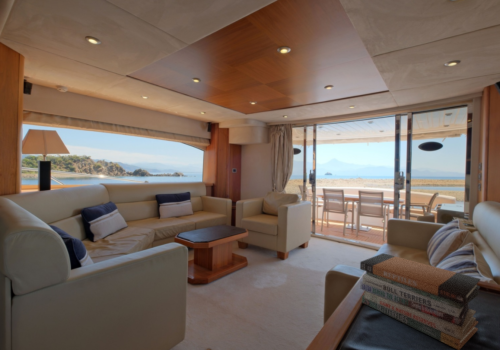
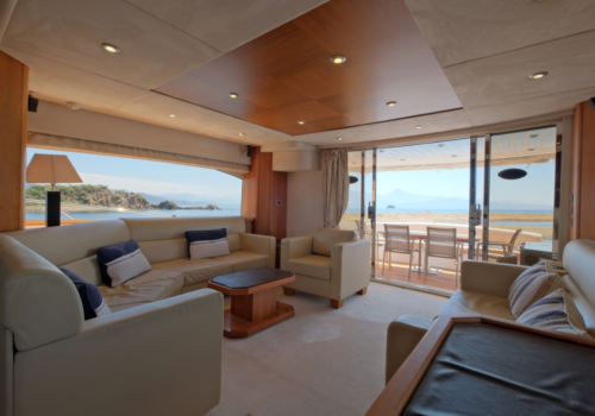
- book stack [359,252,481,350]
